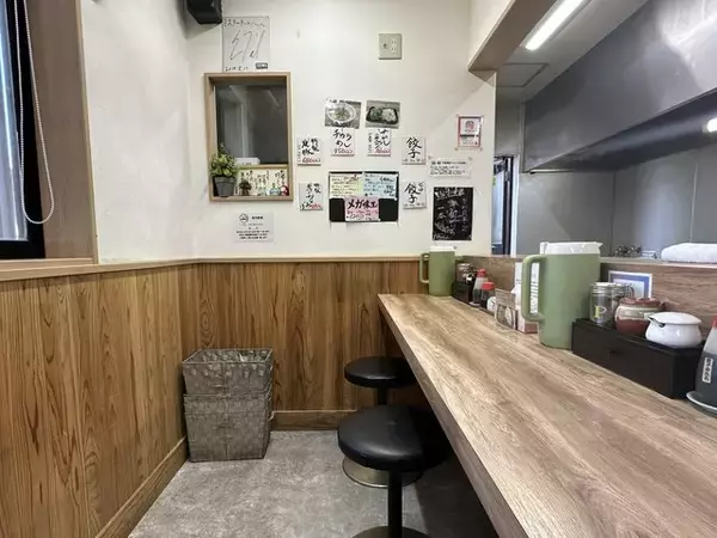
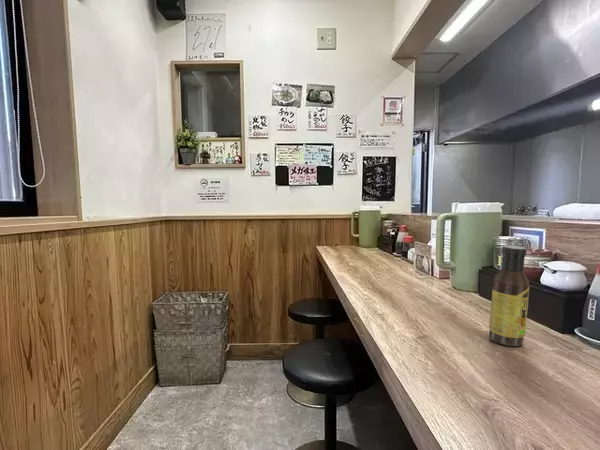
+ sauce bottle [488,244,531,347]
